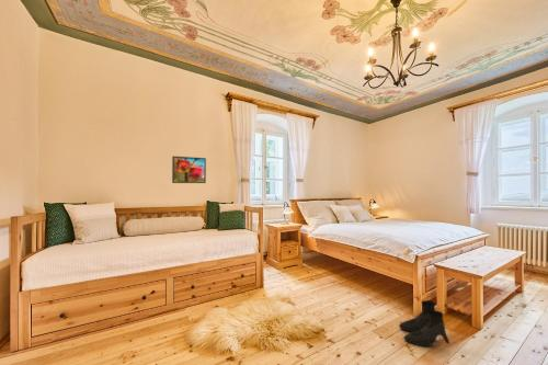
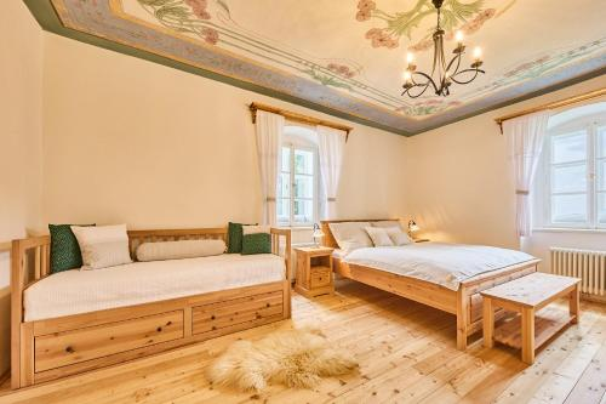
- boots [398,299,450,346]
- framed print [171,155,207,184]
